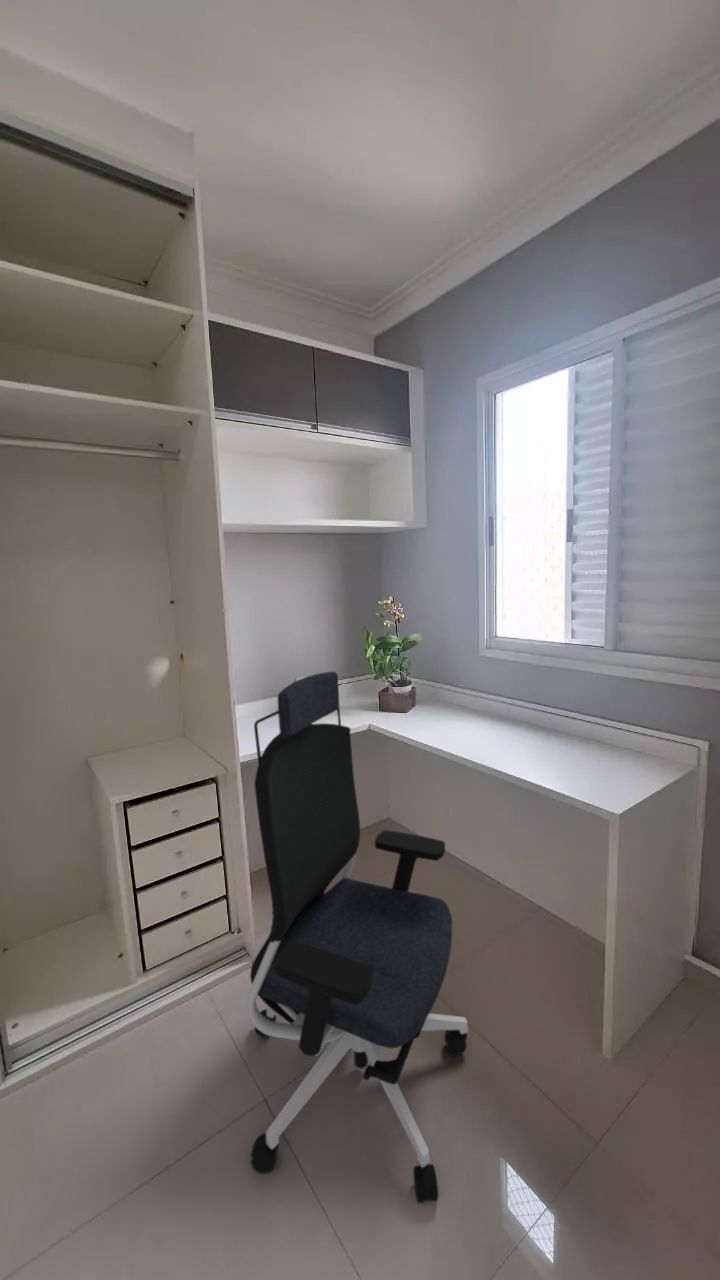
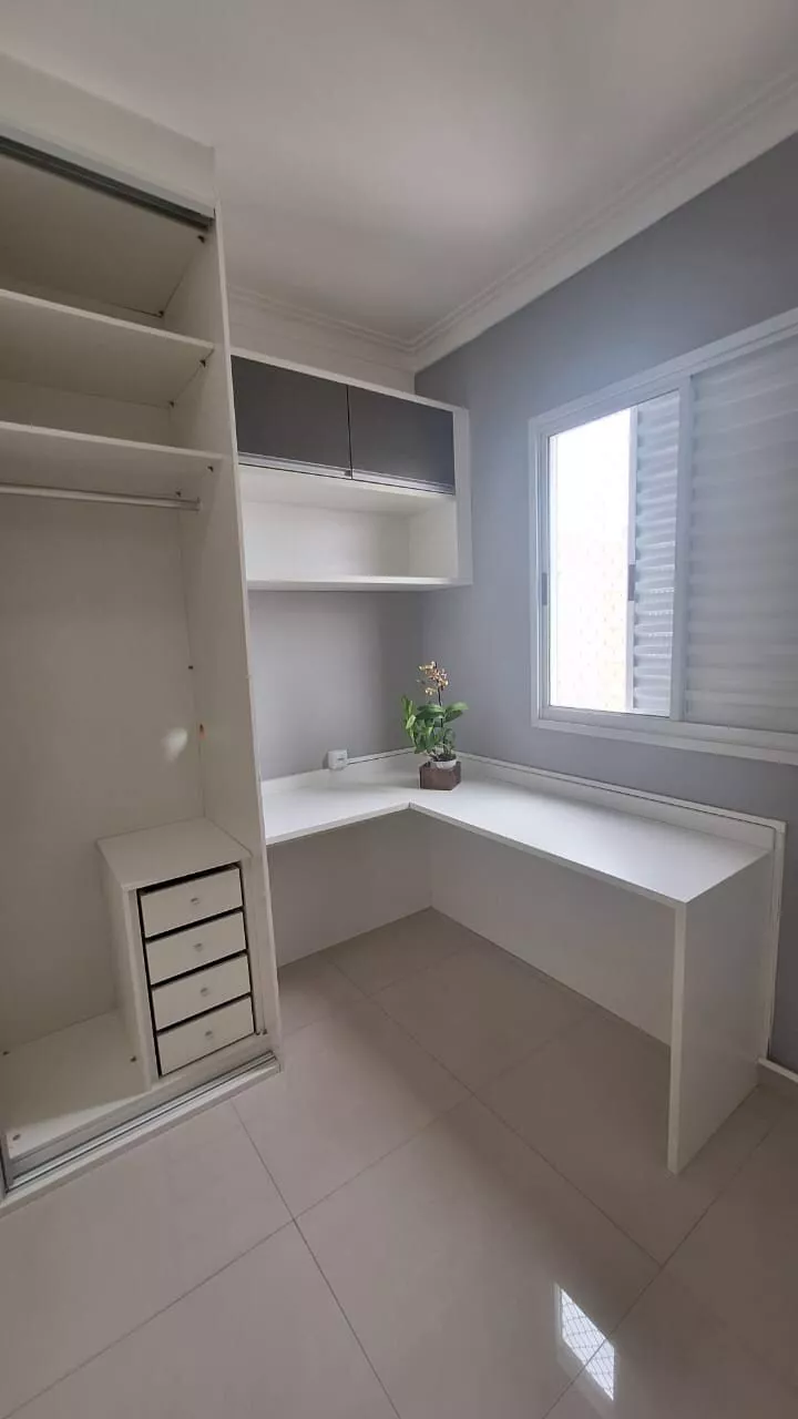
- office chair [246,670,469,1204]
